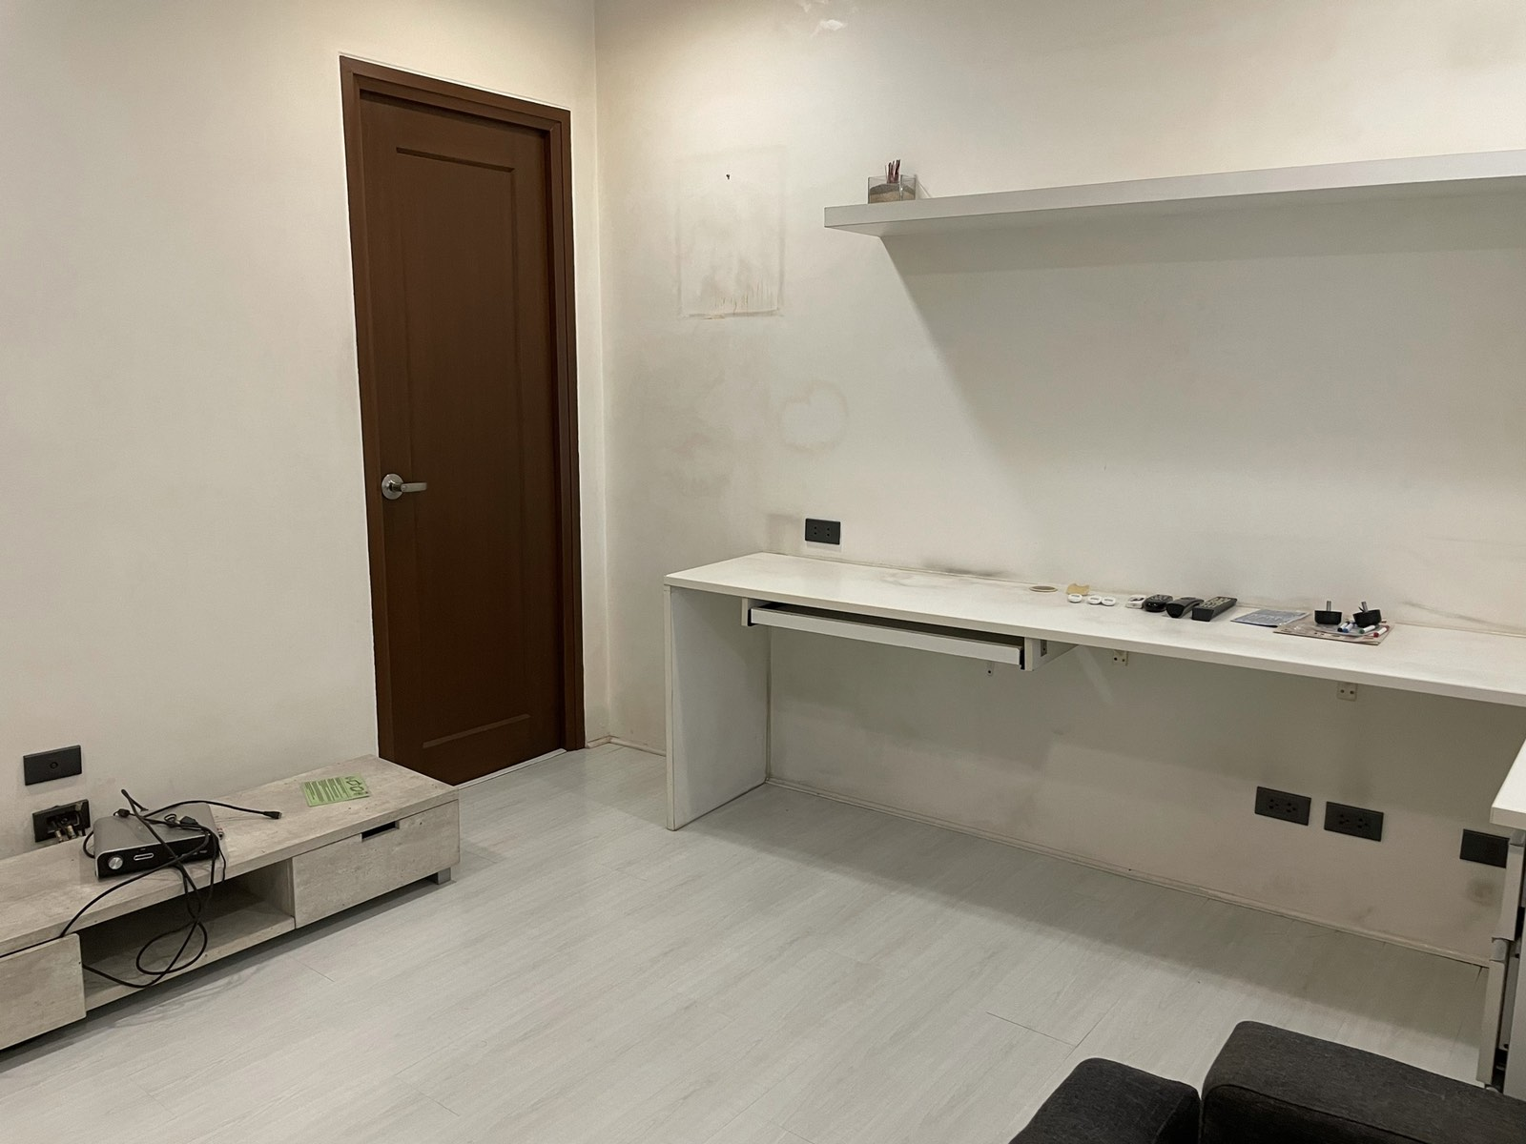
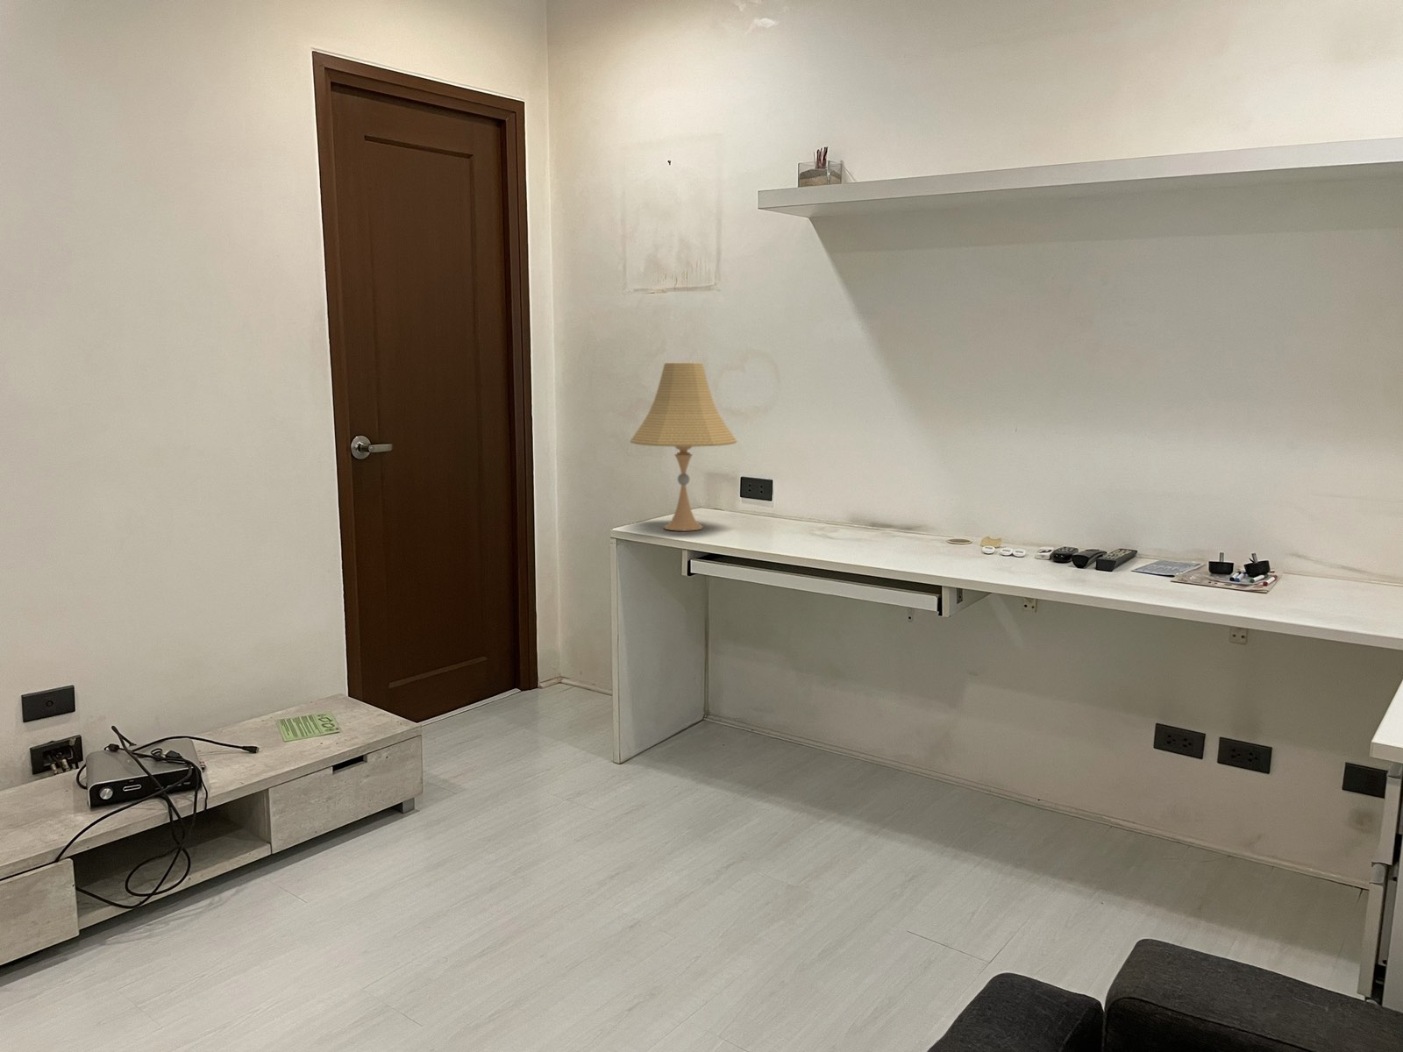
+ desk lamp [629,362,738,533]
